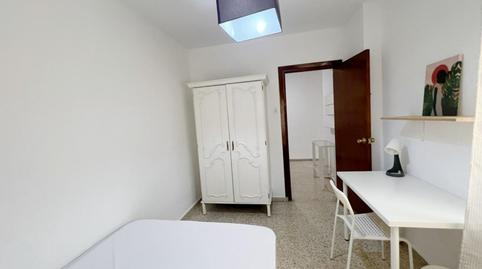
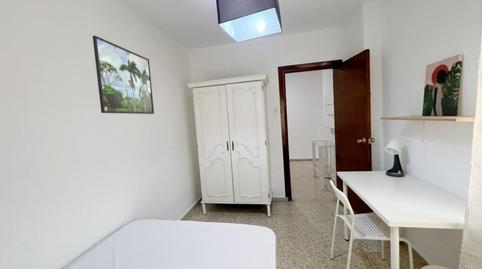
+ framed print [92,35,155,115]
